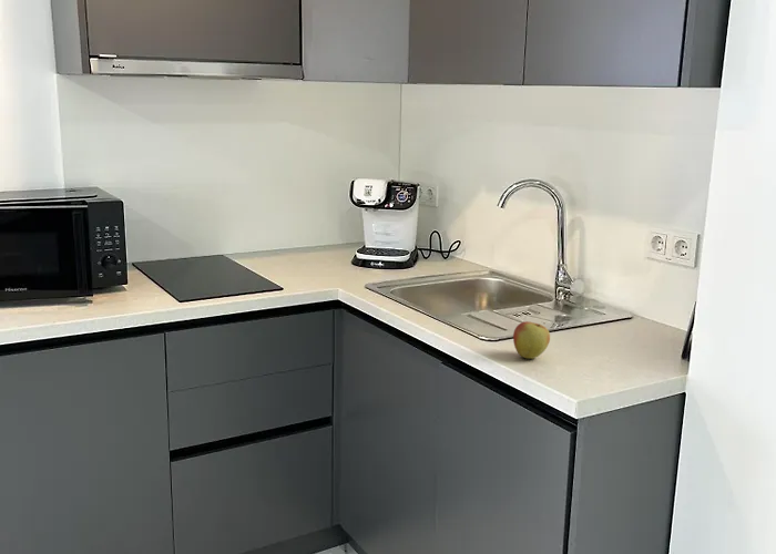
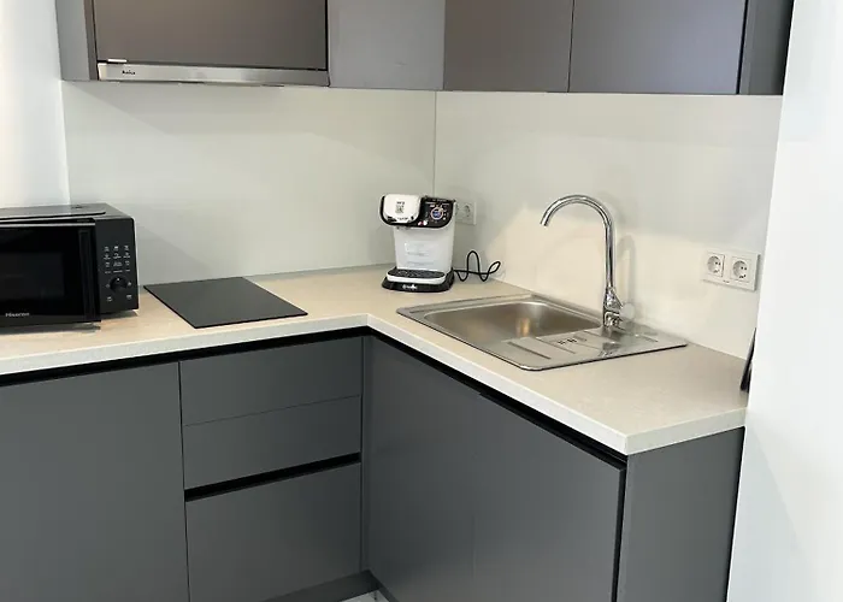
- apple [512,320,551,360]
